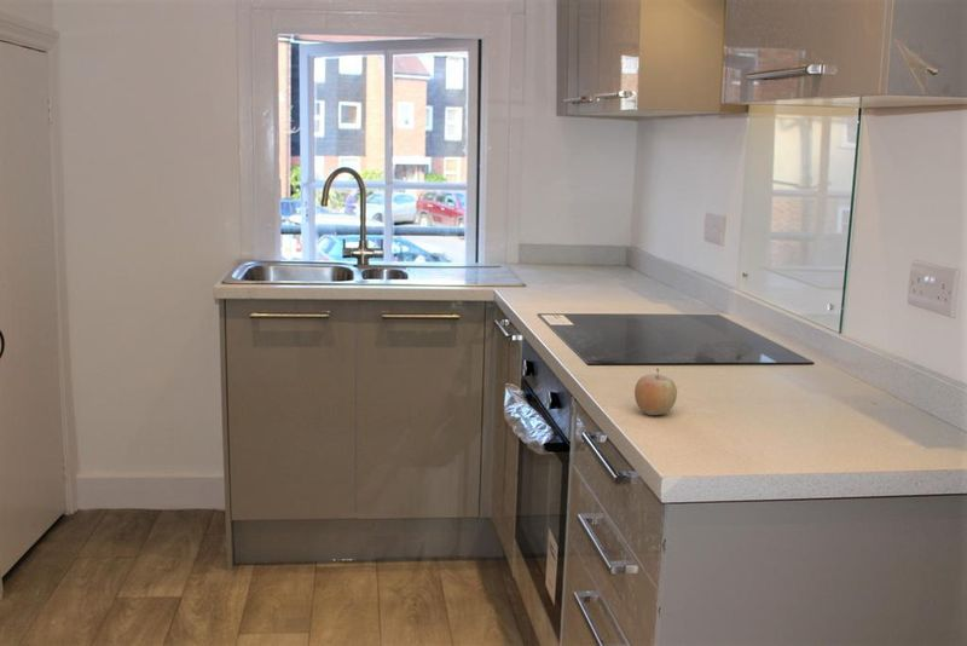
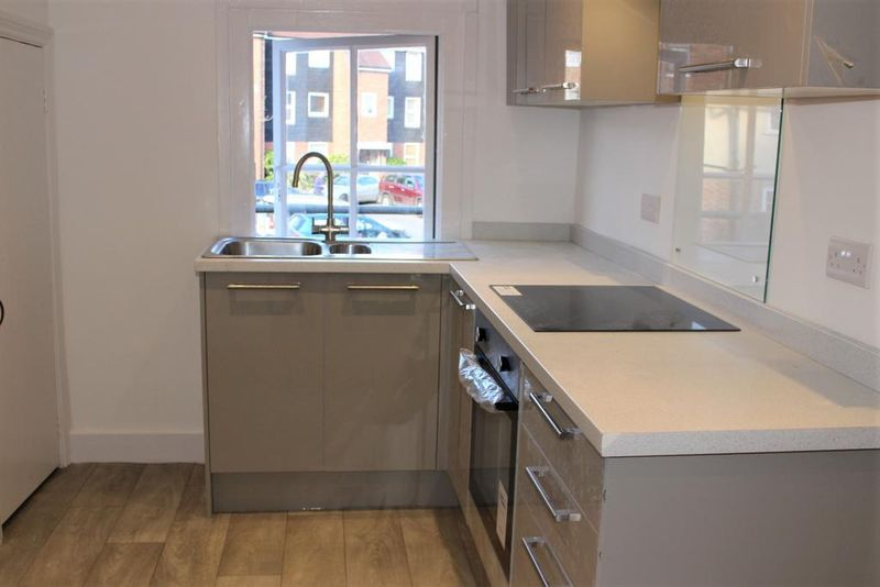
- fruit [633,368,678,416]
